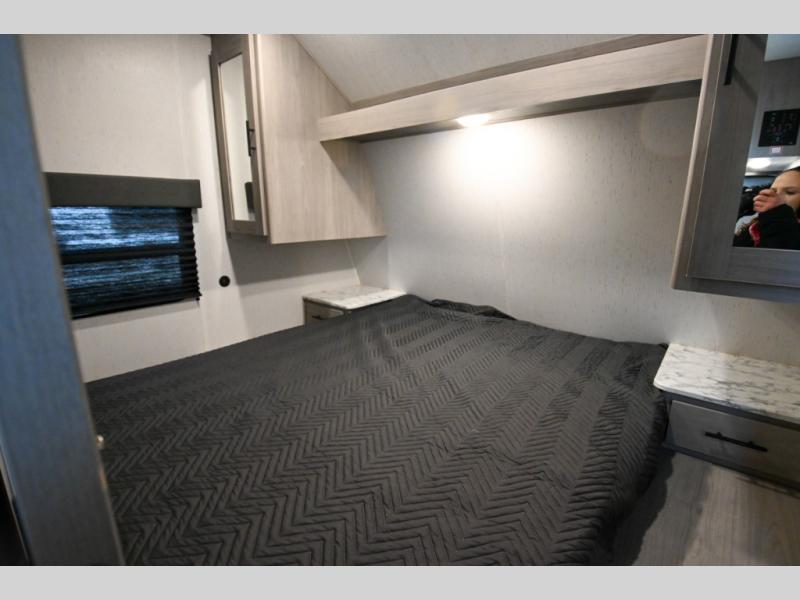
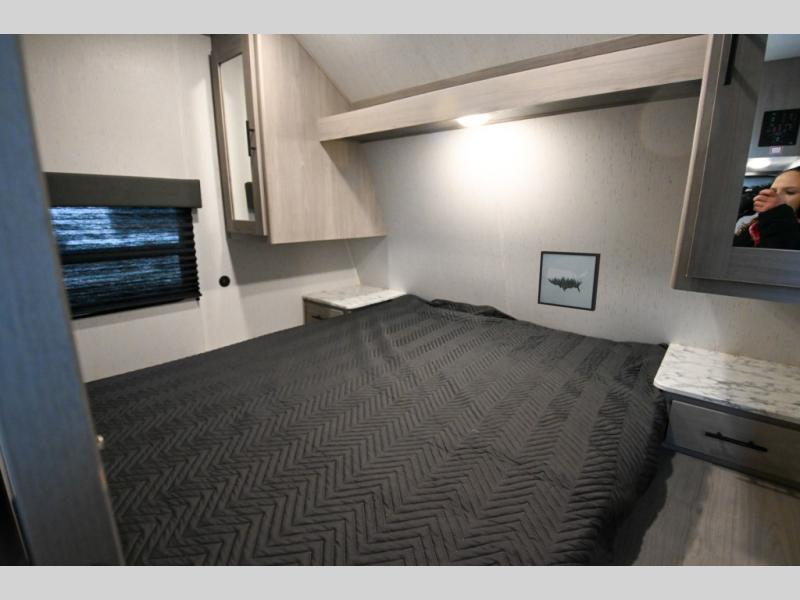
+ wall art [537,250,602,312]
